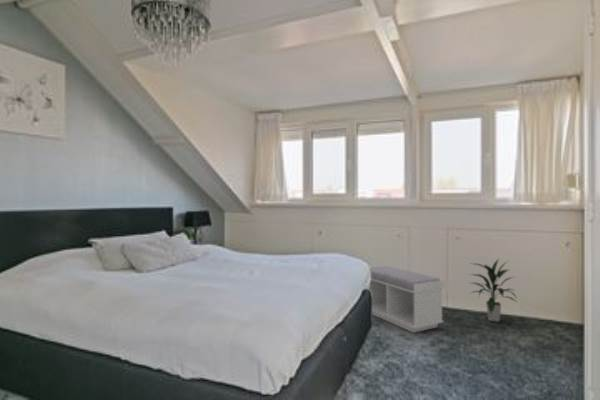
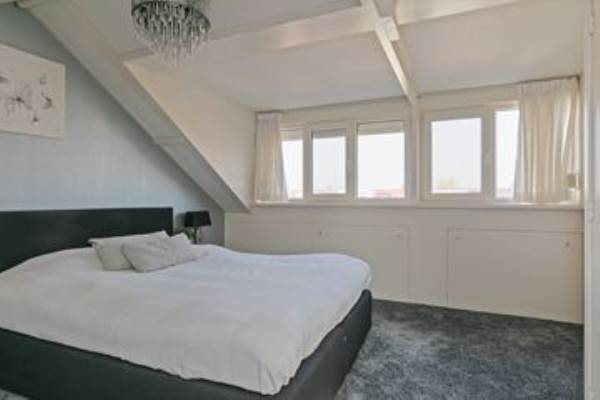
- bench [368,265,444,334]
- indoor plant [468,257,518,323]
